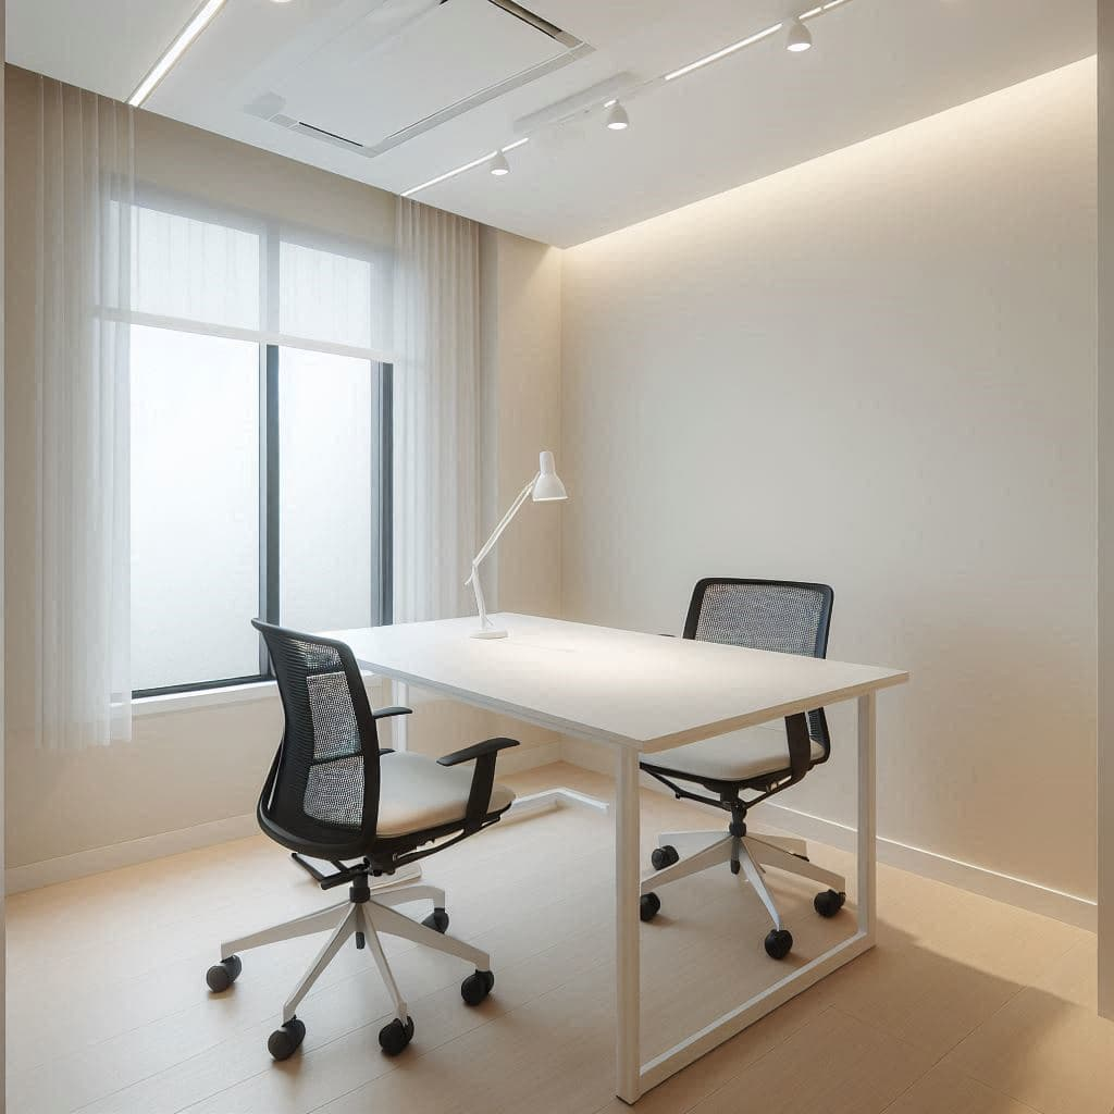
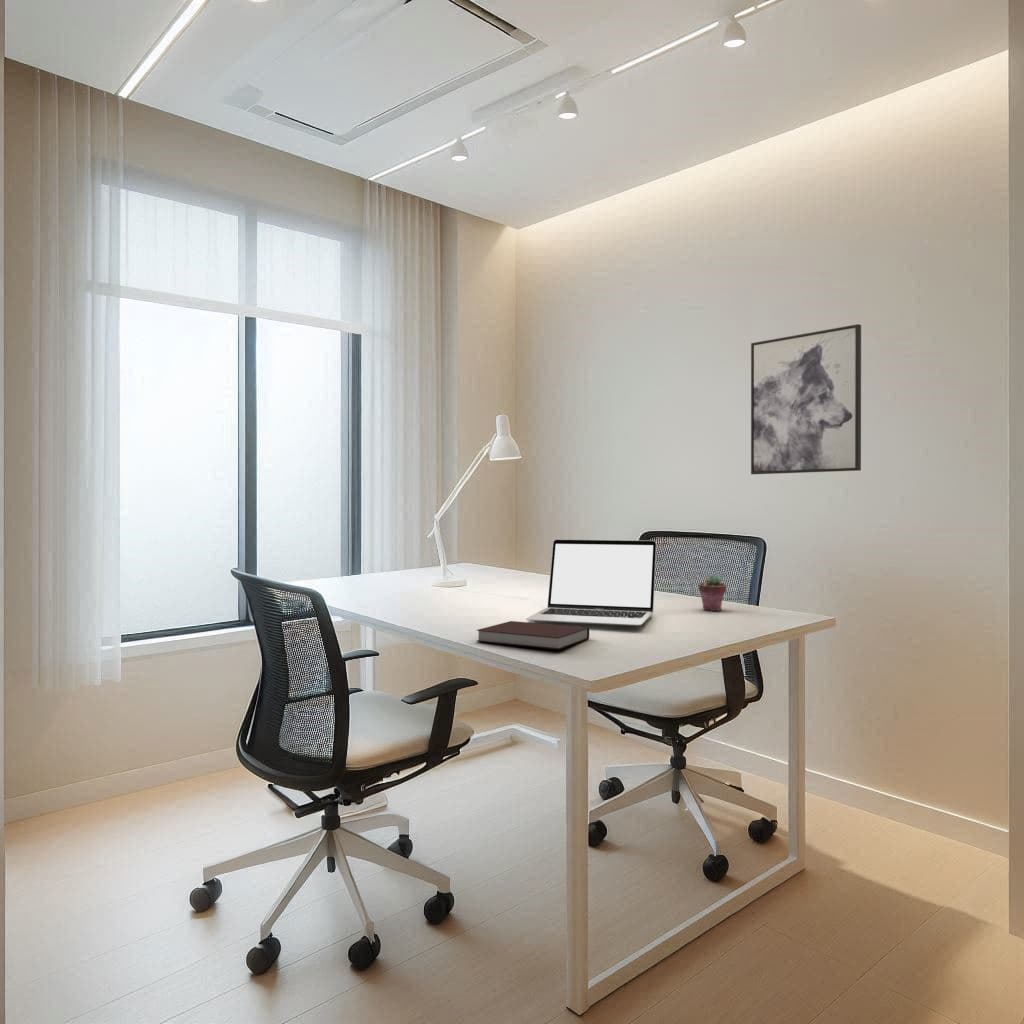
+ potted succulent [698,573,727,612]
+ laptop [525,538,657,627]
+ wall art [750,323,862,475]
+ notebook [476,620,590,650]
